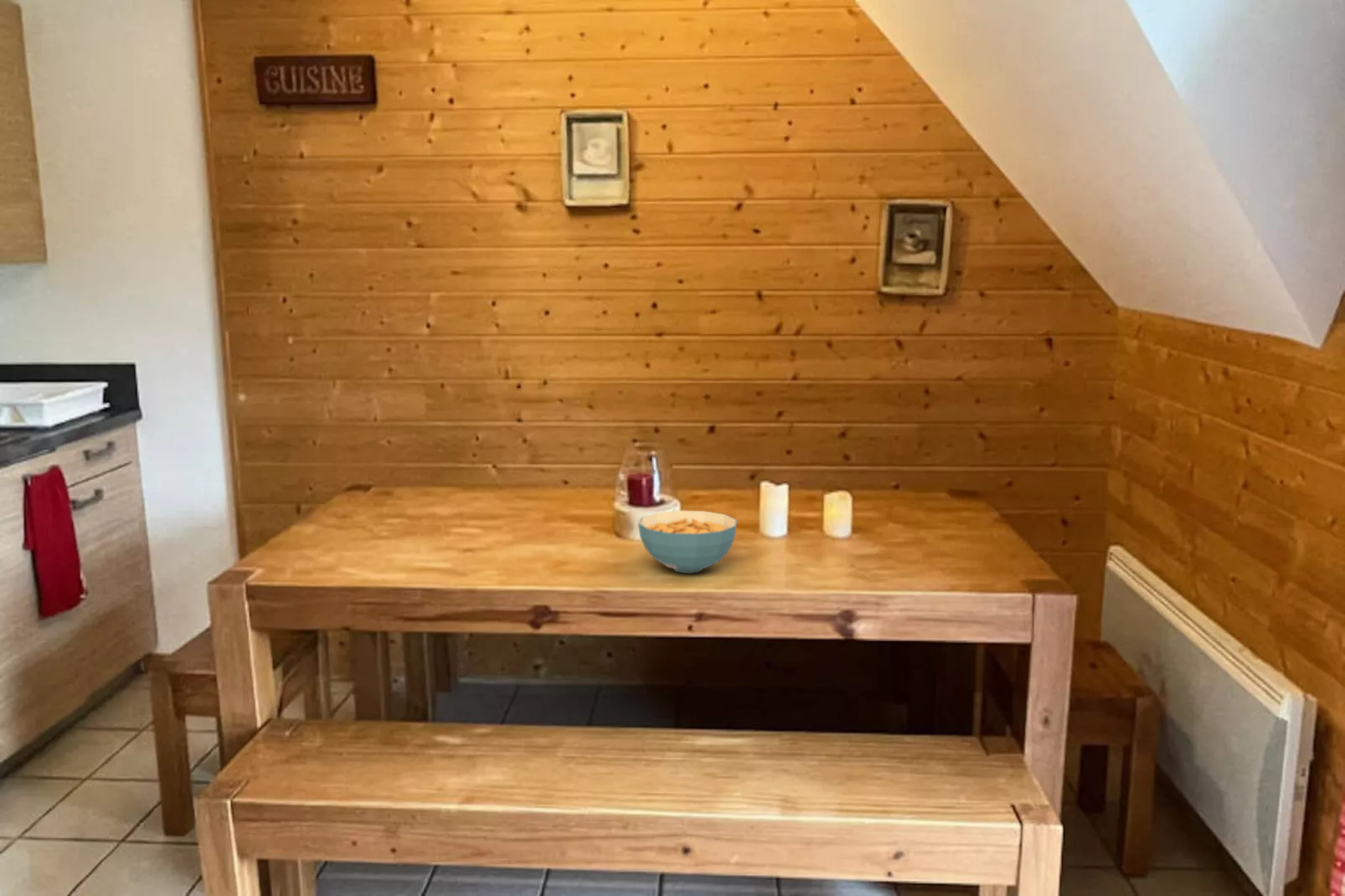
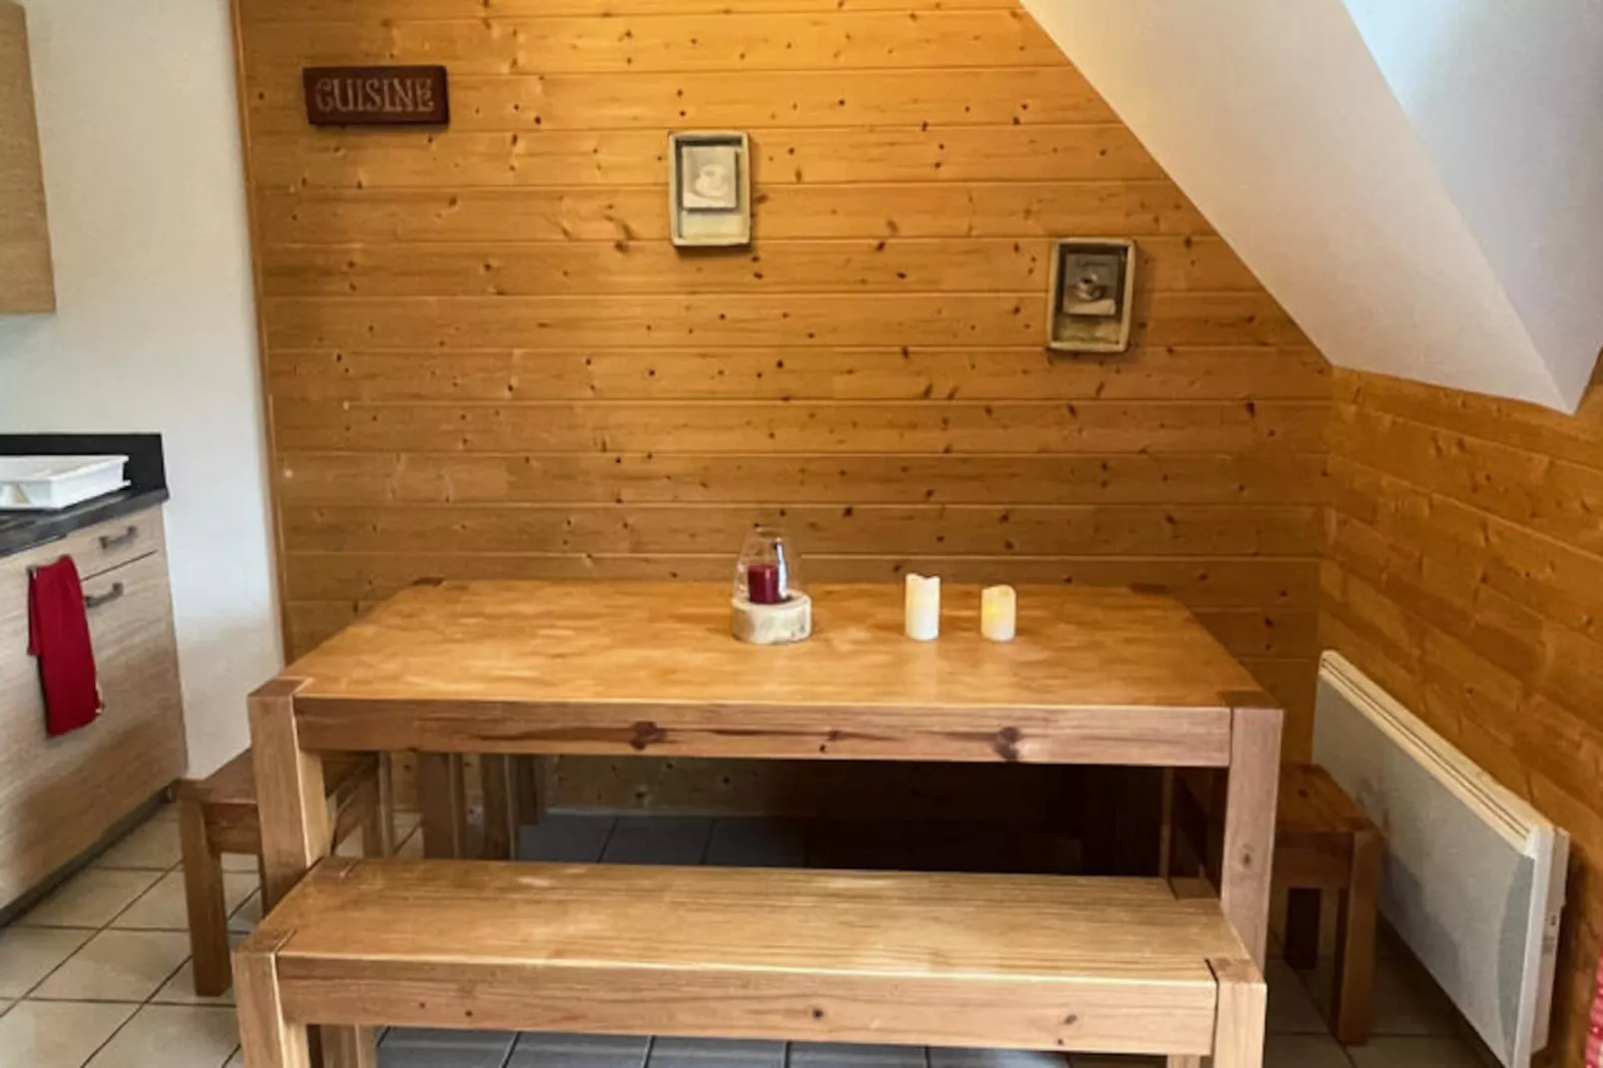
- cereal bowl [637,510,738,574]
